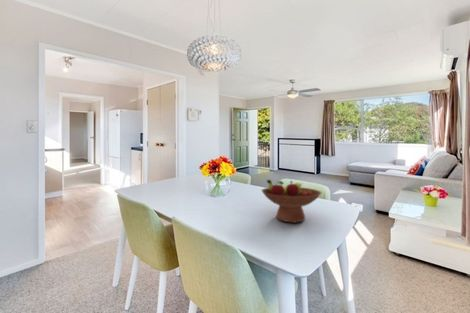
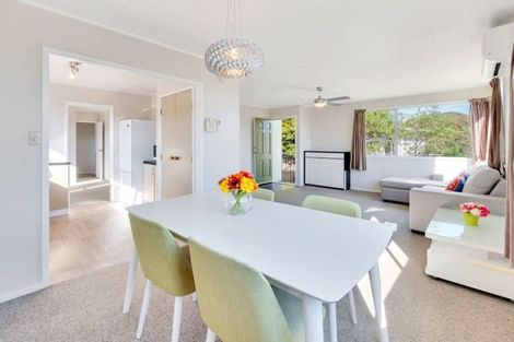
- fruit bowl [260,179,322,224]
